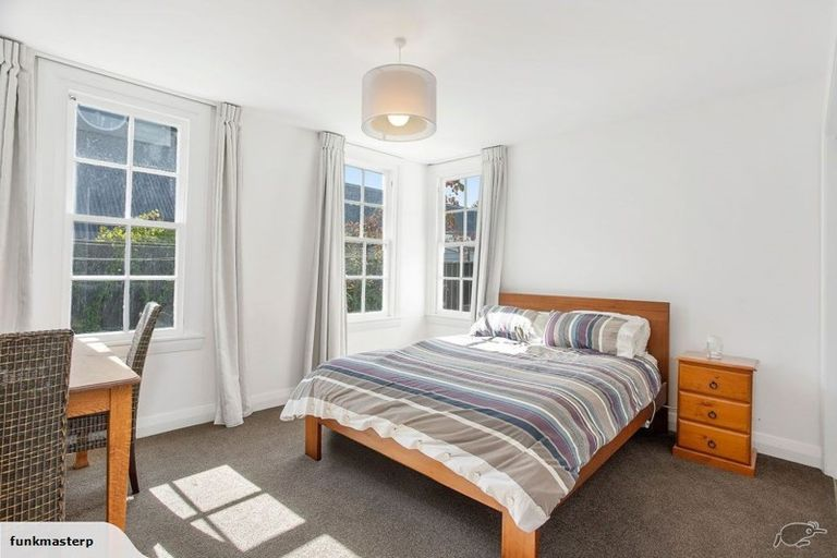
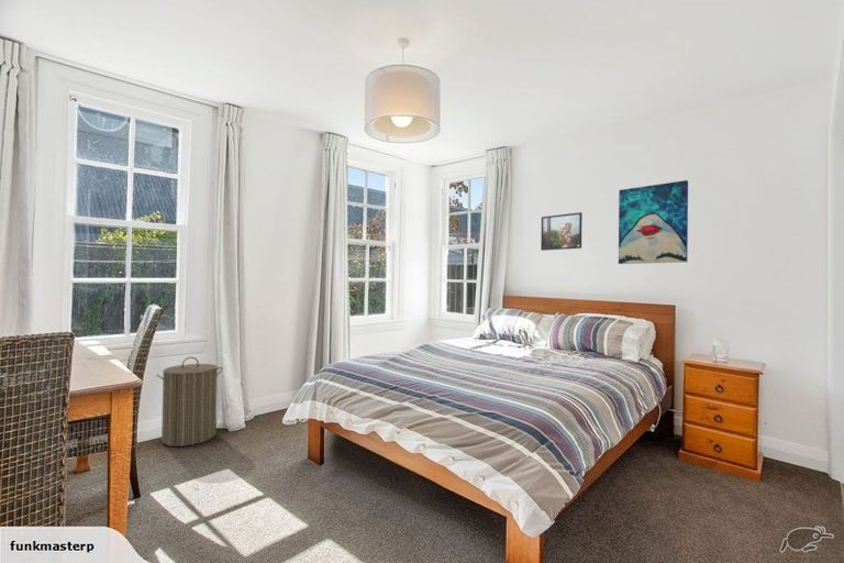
+ wall art [618,179,689,265]
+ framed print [540,211,584,252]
+ laundry hamper [155,356,223,448]
